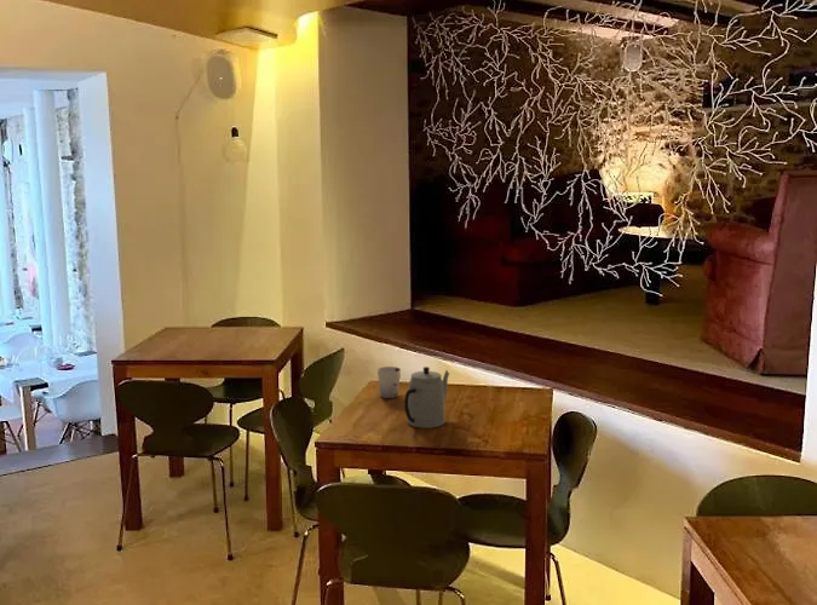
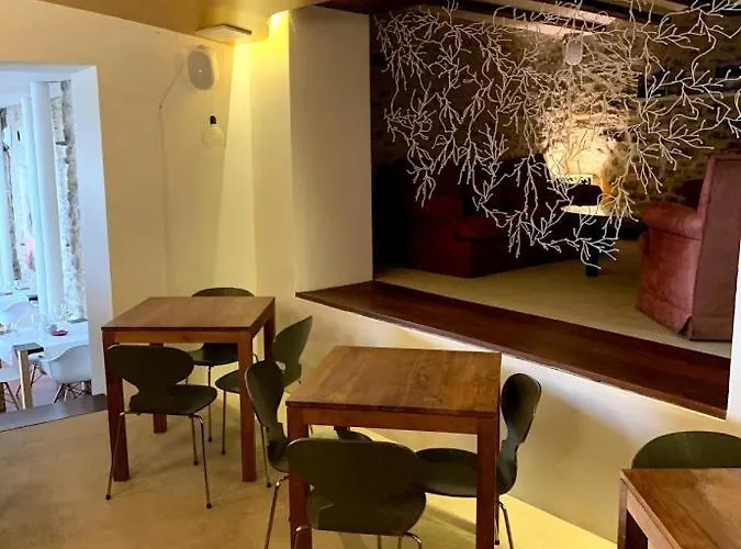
- cup [376,365,402,399]
- teapot [403,365,450,430]
